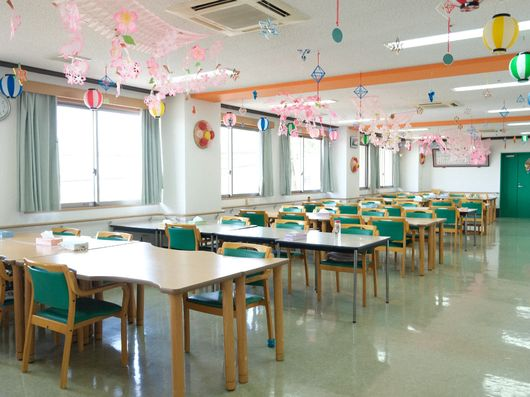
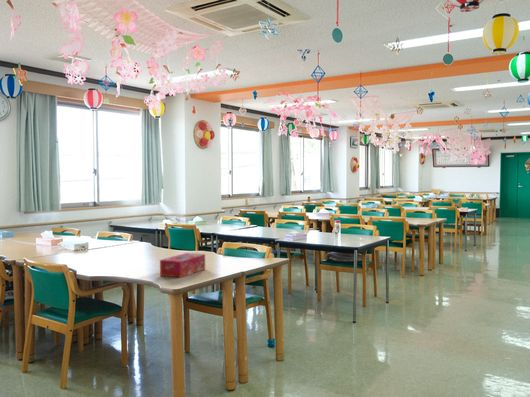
+ tissue box [159,252,206,279]
